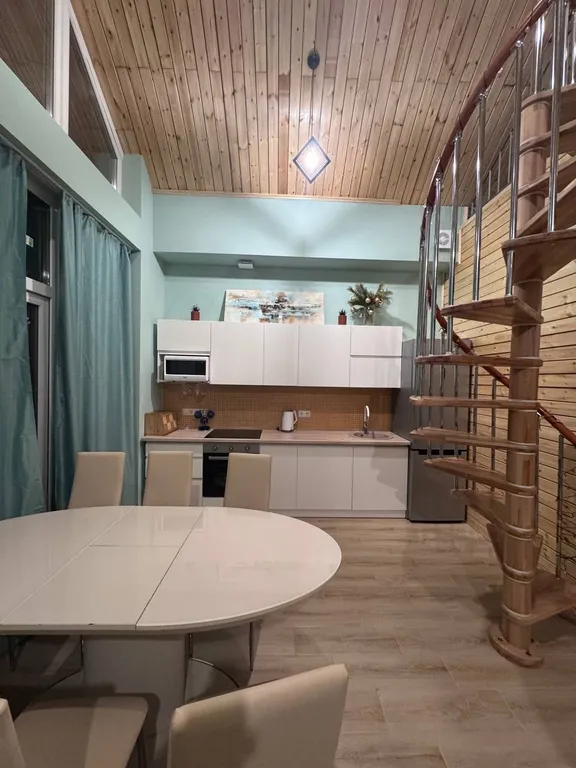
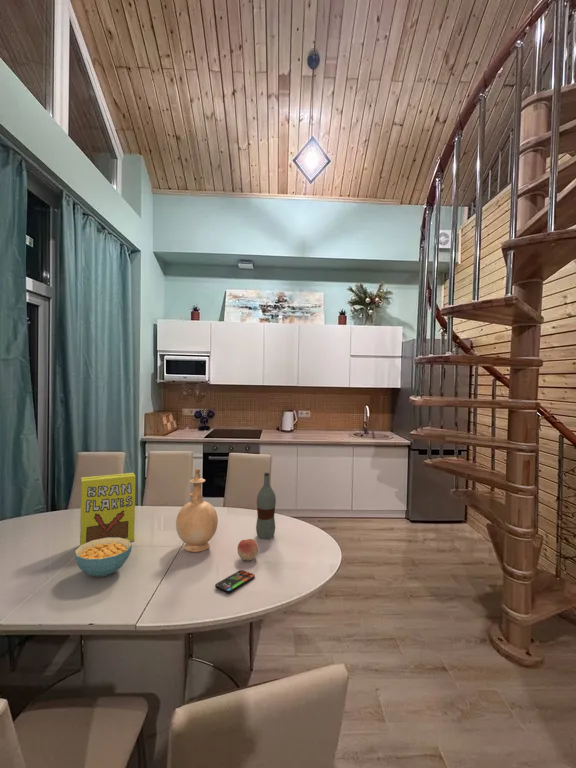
+ cereal box [79,472,136,546]
+ fruit [236,538,259,562]
+ cereal bowl [74,537,133,578]
+ bottle [255,472,277,540]
+ vase [175,467,219,553]
+ smartphone [214,569,256,594]
